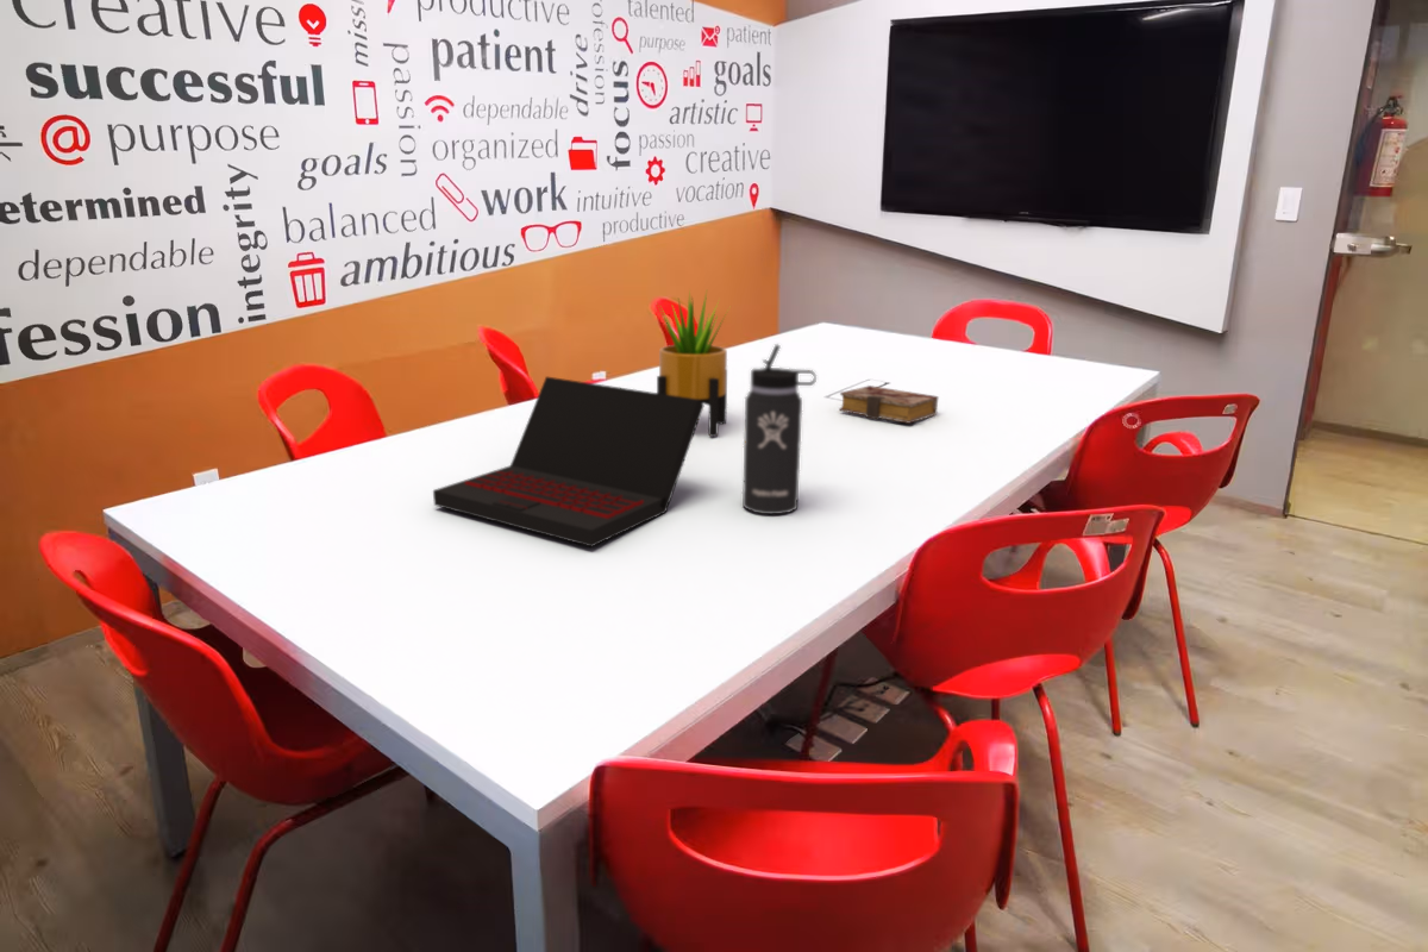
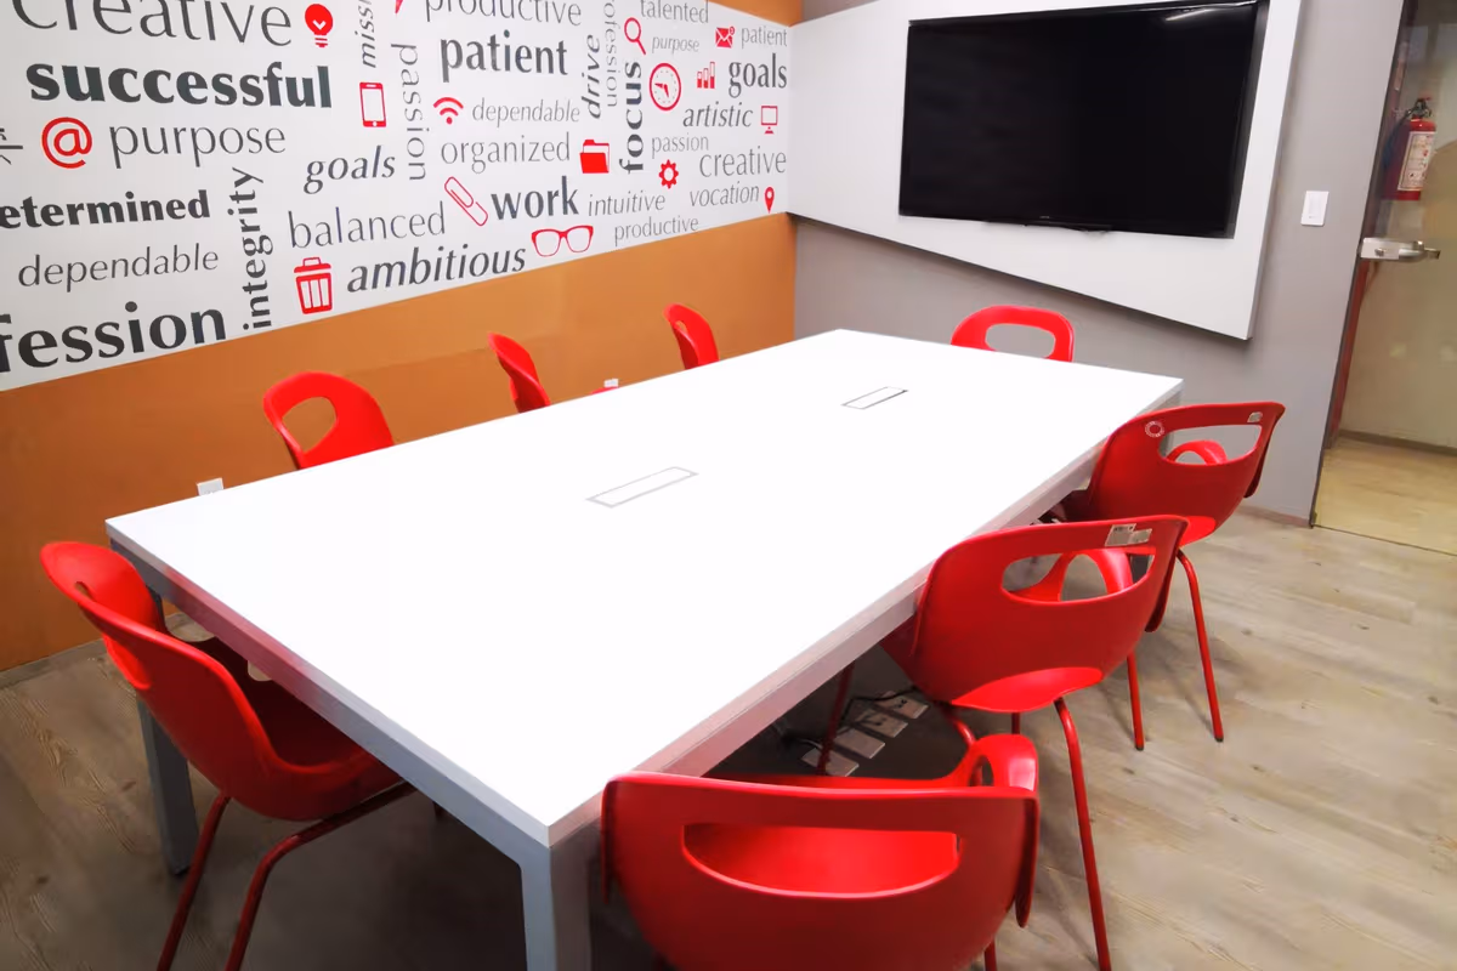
- potted plant [656,288,731,438]
- thermos bottle [741,343,818,515]
- laptop [432,375,706,549]
- book [838,384,940,425]
